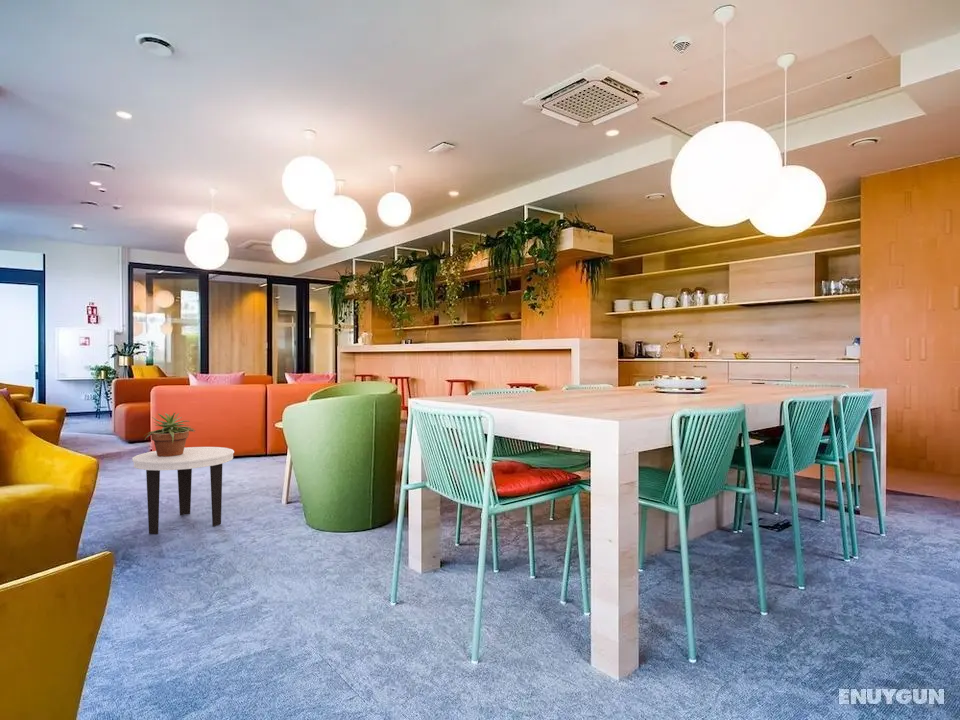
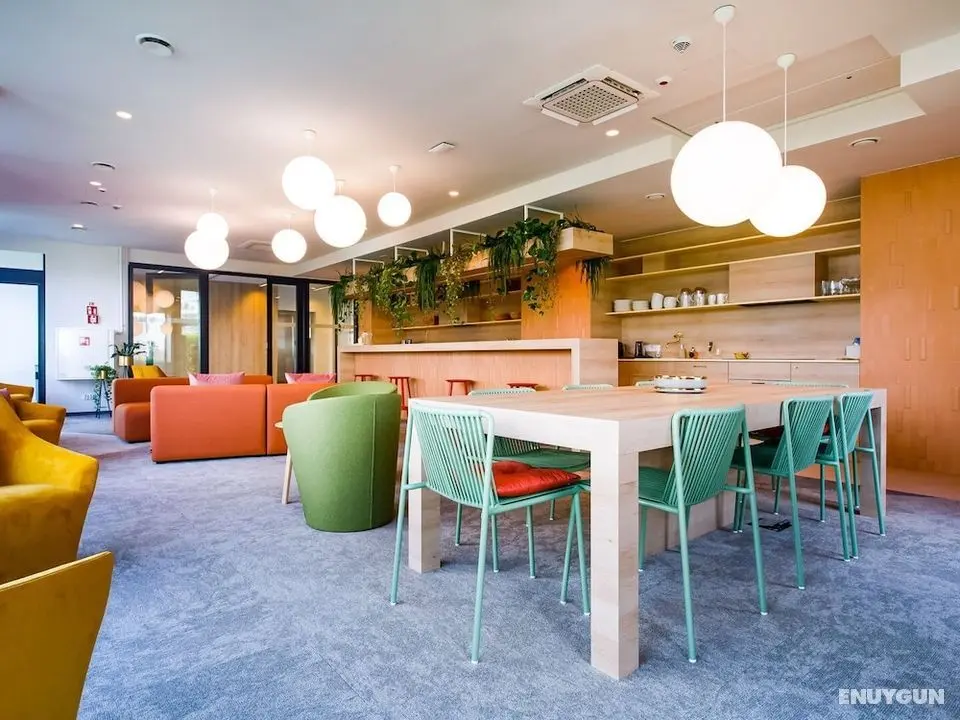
- side table [131,446,235,535]
- potted plant [142,412,197,457]
